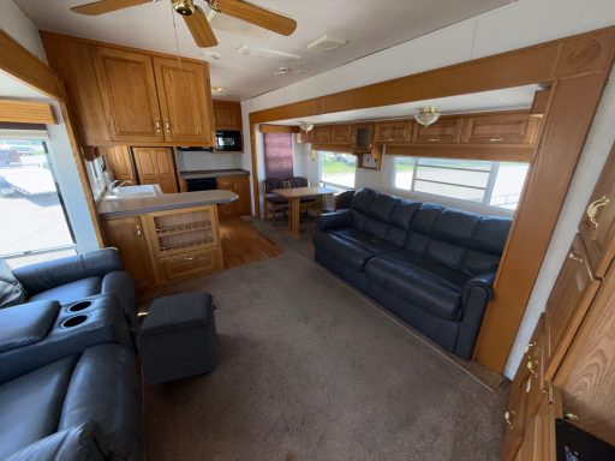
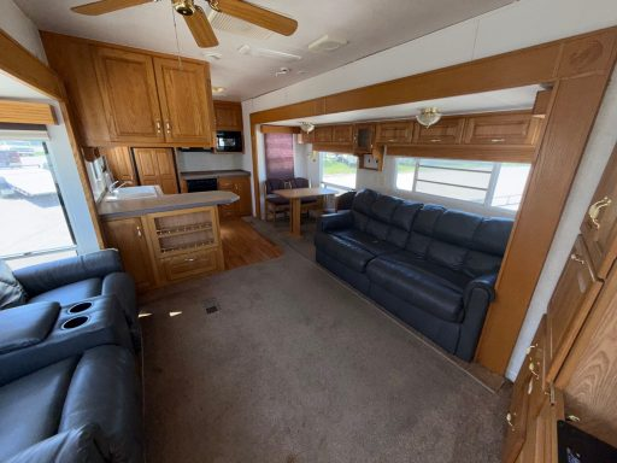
- ottoman [135,291,217,387]
